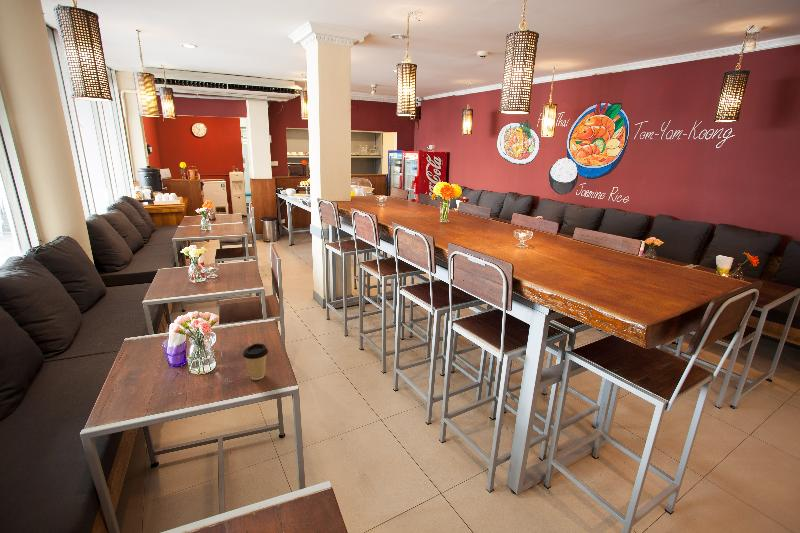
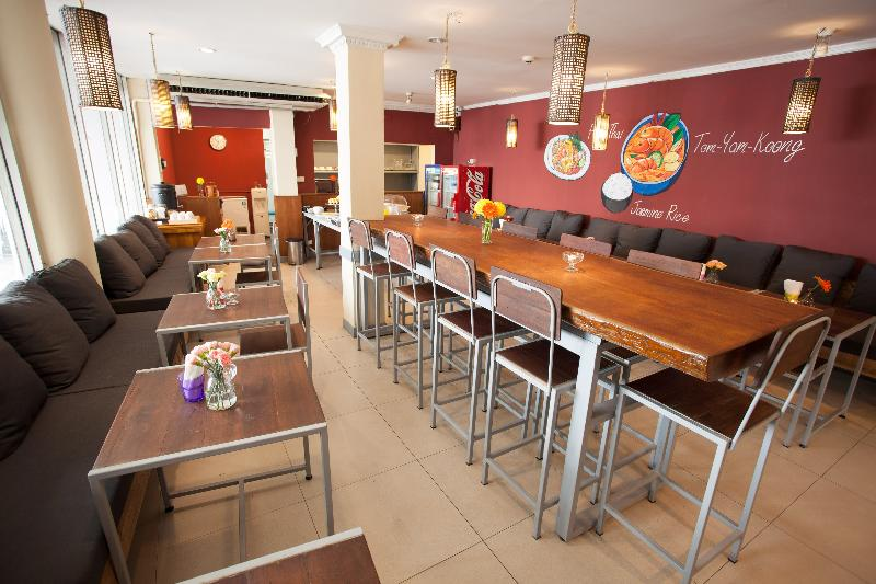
- coffee cup [242,343,269,381]
